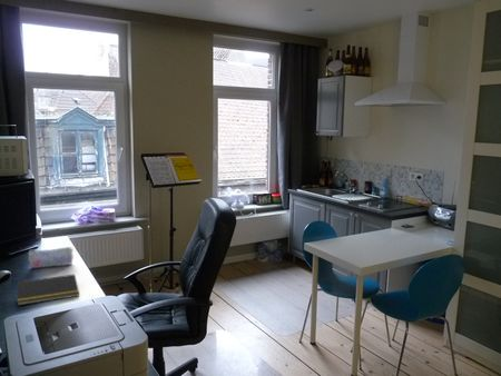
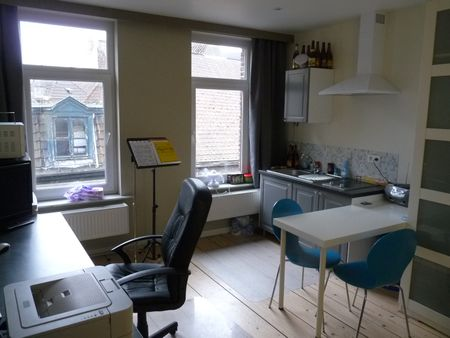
- pencil case [27,246,75,269]
- notepad [16,274,80,307]
